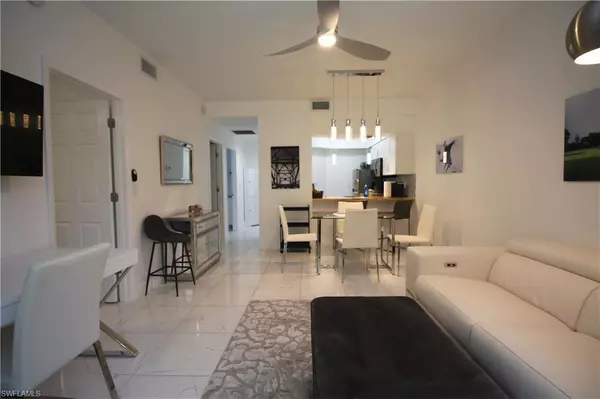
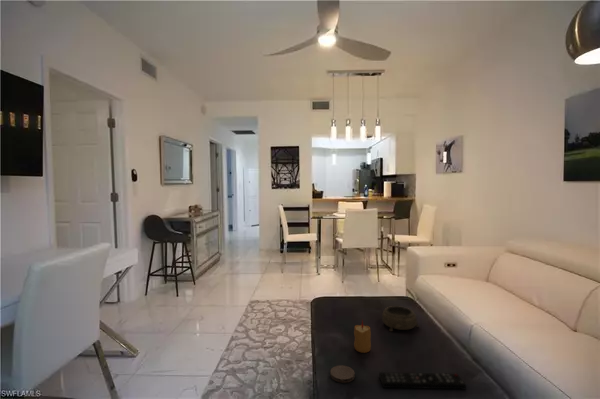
+ coaster [330,364,356,384]
+ decorative bowl [381,305,420,332]
+ remote control [378,371,467,390]
+ candle [353,319,372,354]
